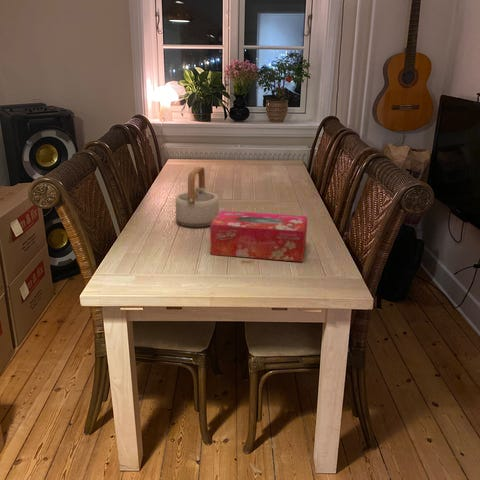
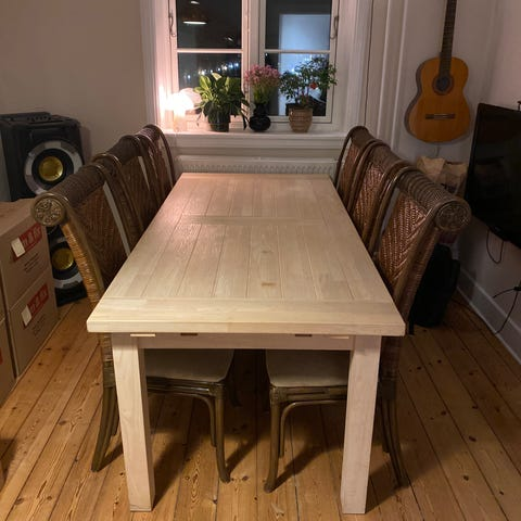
- teapot [175,166,220,228]
- tissue box [209,210,308,263]
